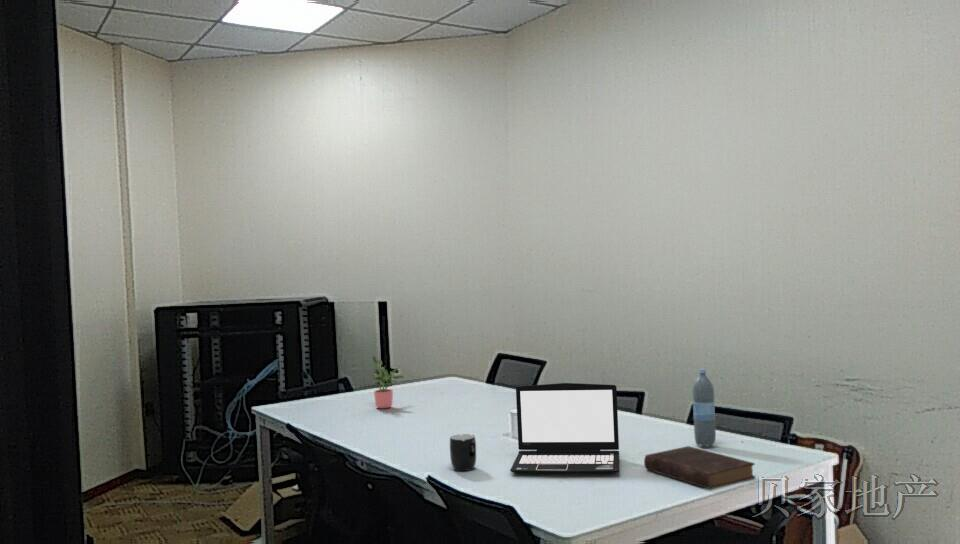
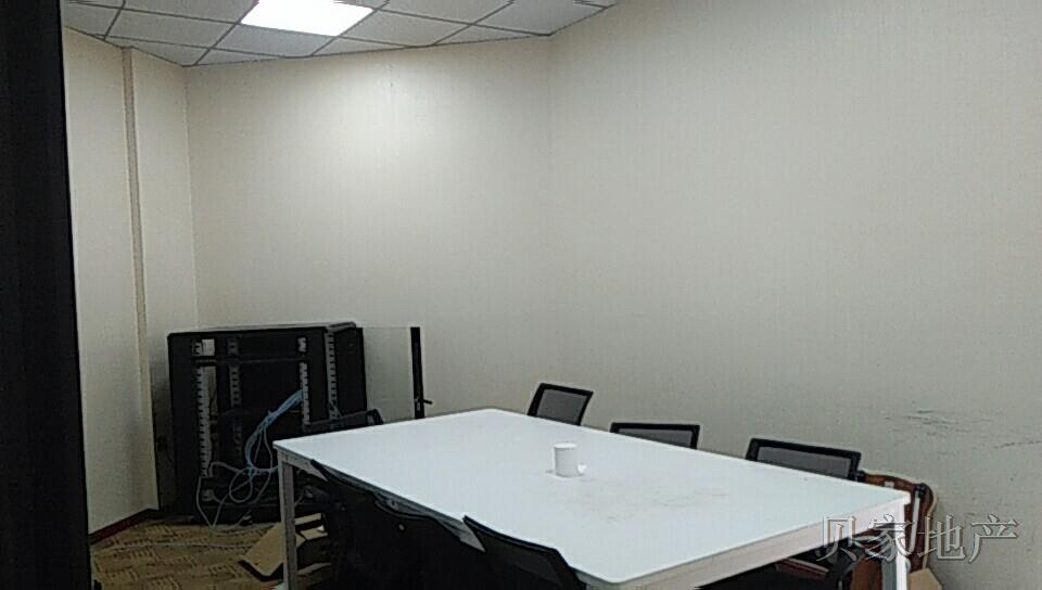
- mug [449,433,477,472]
- book [643,445,756,490]
- laptop [509,382,620,475]
- water bottle [692,368,717,448]
- potted plant [372,355,405,409]
